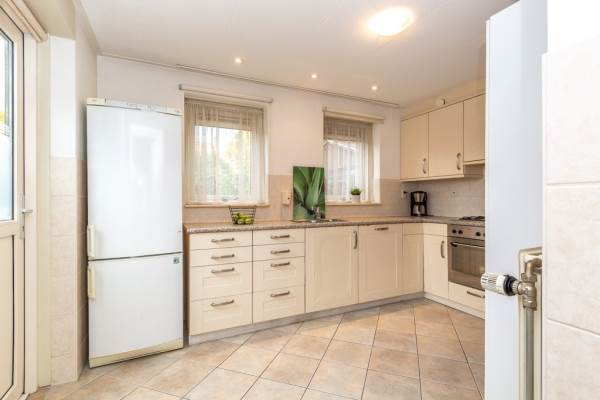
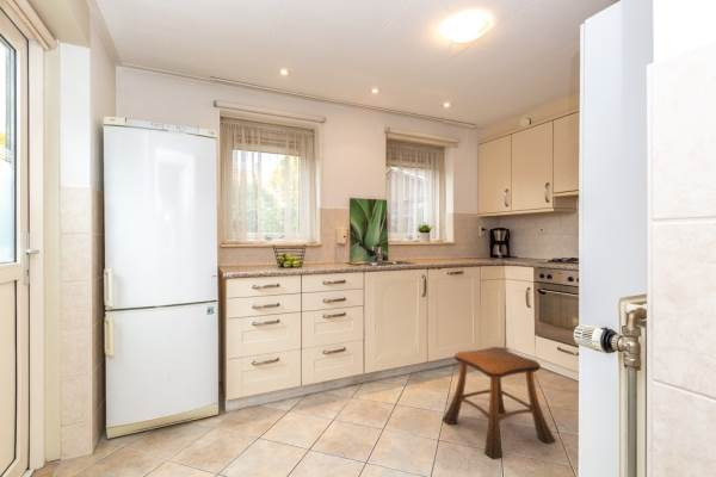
+ stool [442,346,557,460]
